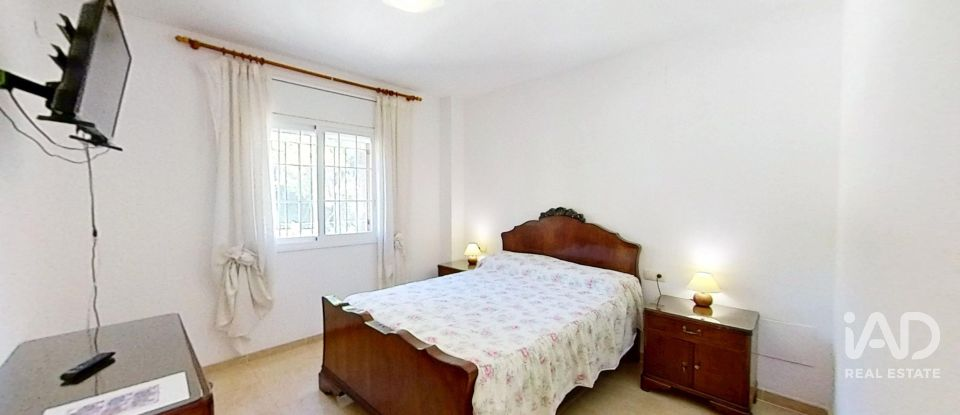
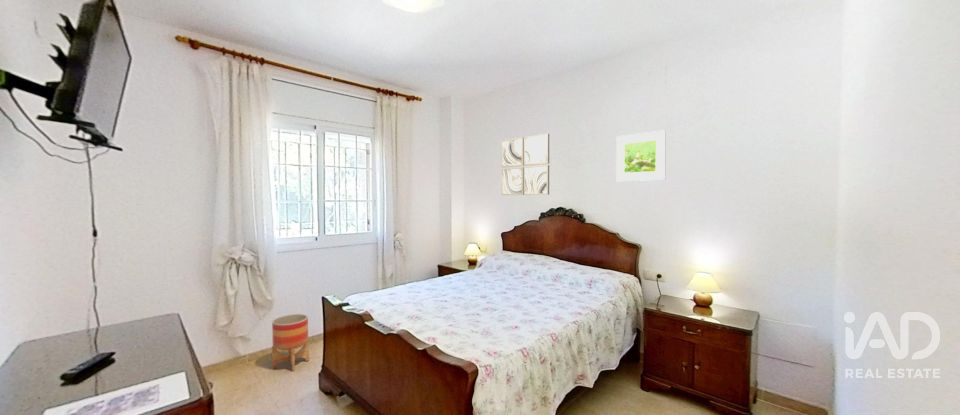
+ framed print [615,129,667,182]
+ wall art [500,133,550,196]
+ planter [271,313,310,372]
